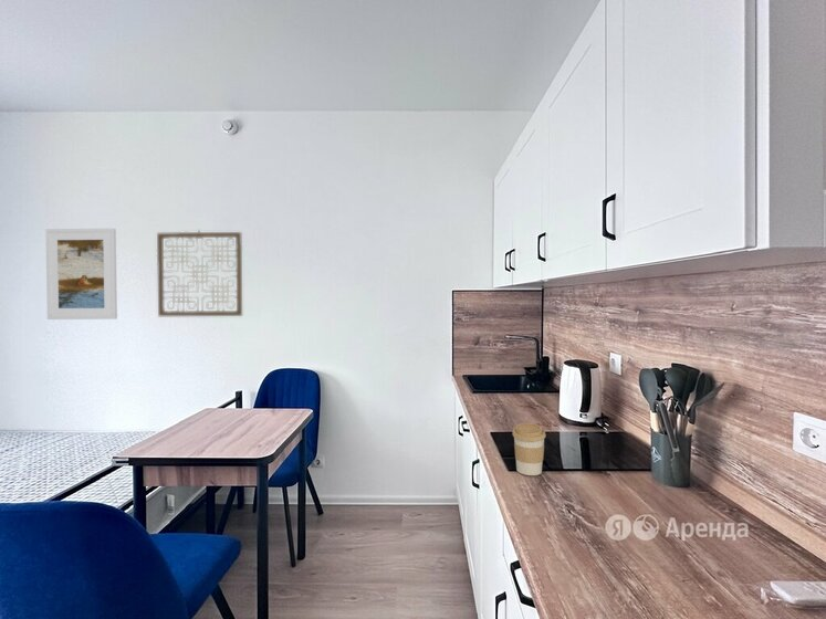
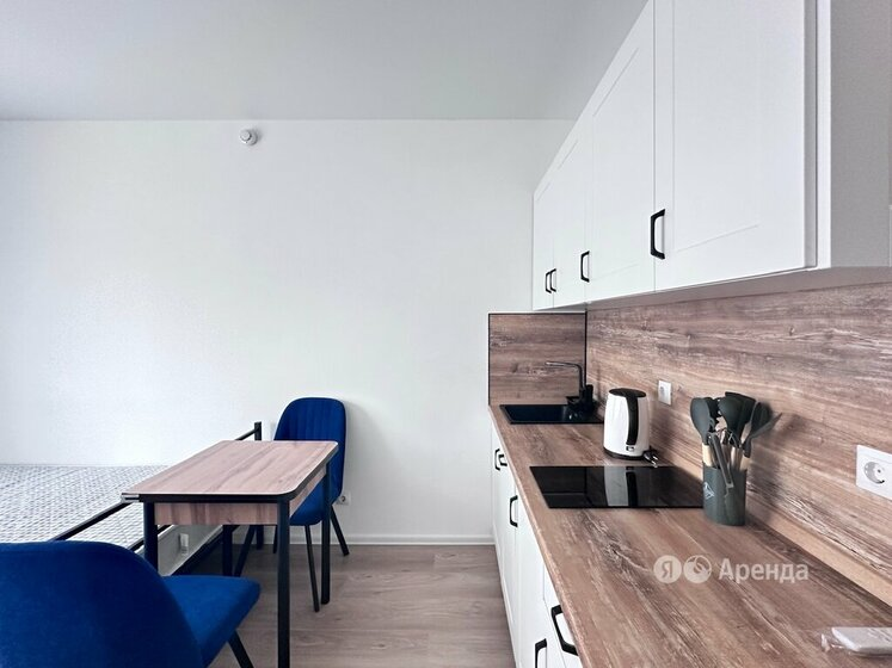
- coffee cup [512,422,546,476]
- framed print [44,228,118,321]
- wall art [156,229,243,317]
